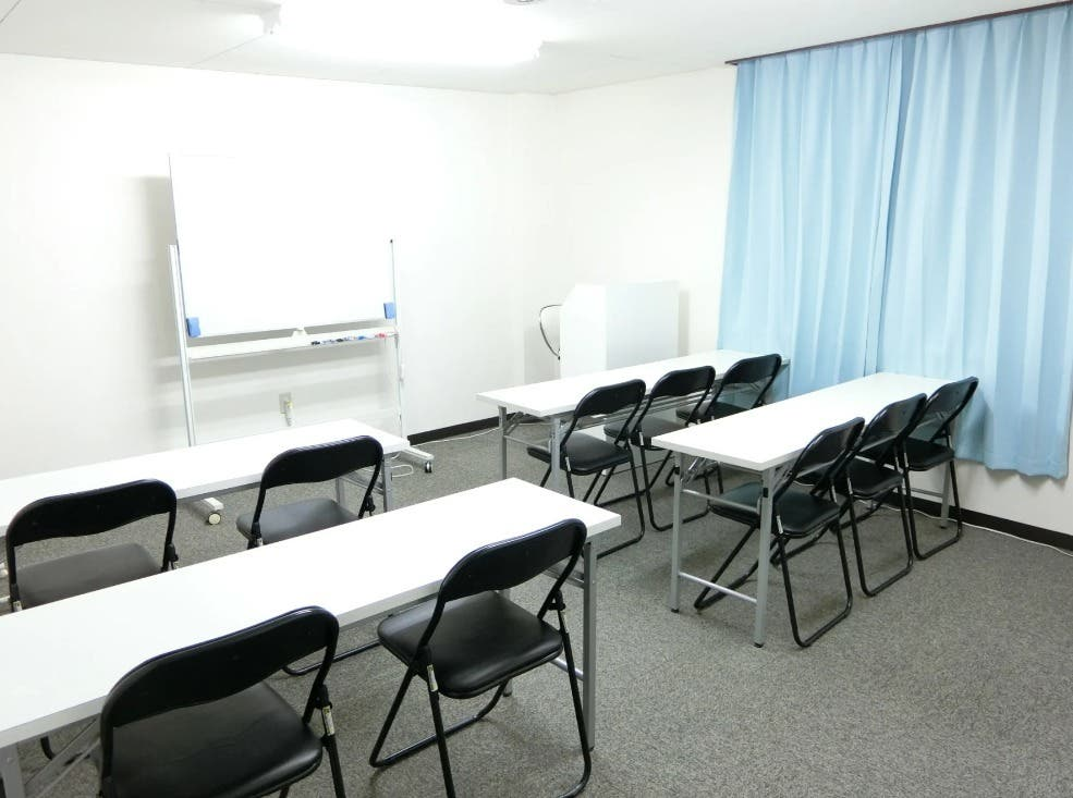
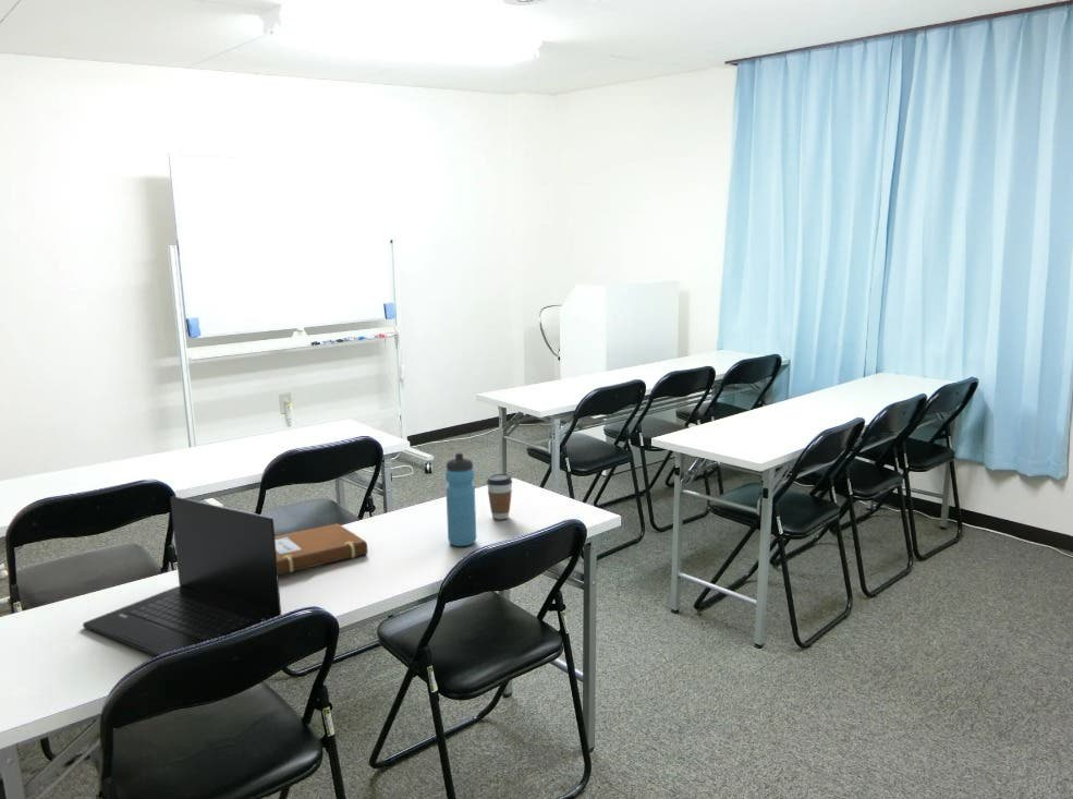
+ water bottle [444,452,477,547]
+ coffee cup [486,473,513,520]
+ notebook [275,522,369,576]
+ laptop [82,495,282,657]
